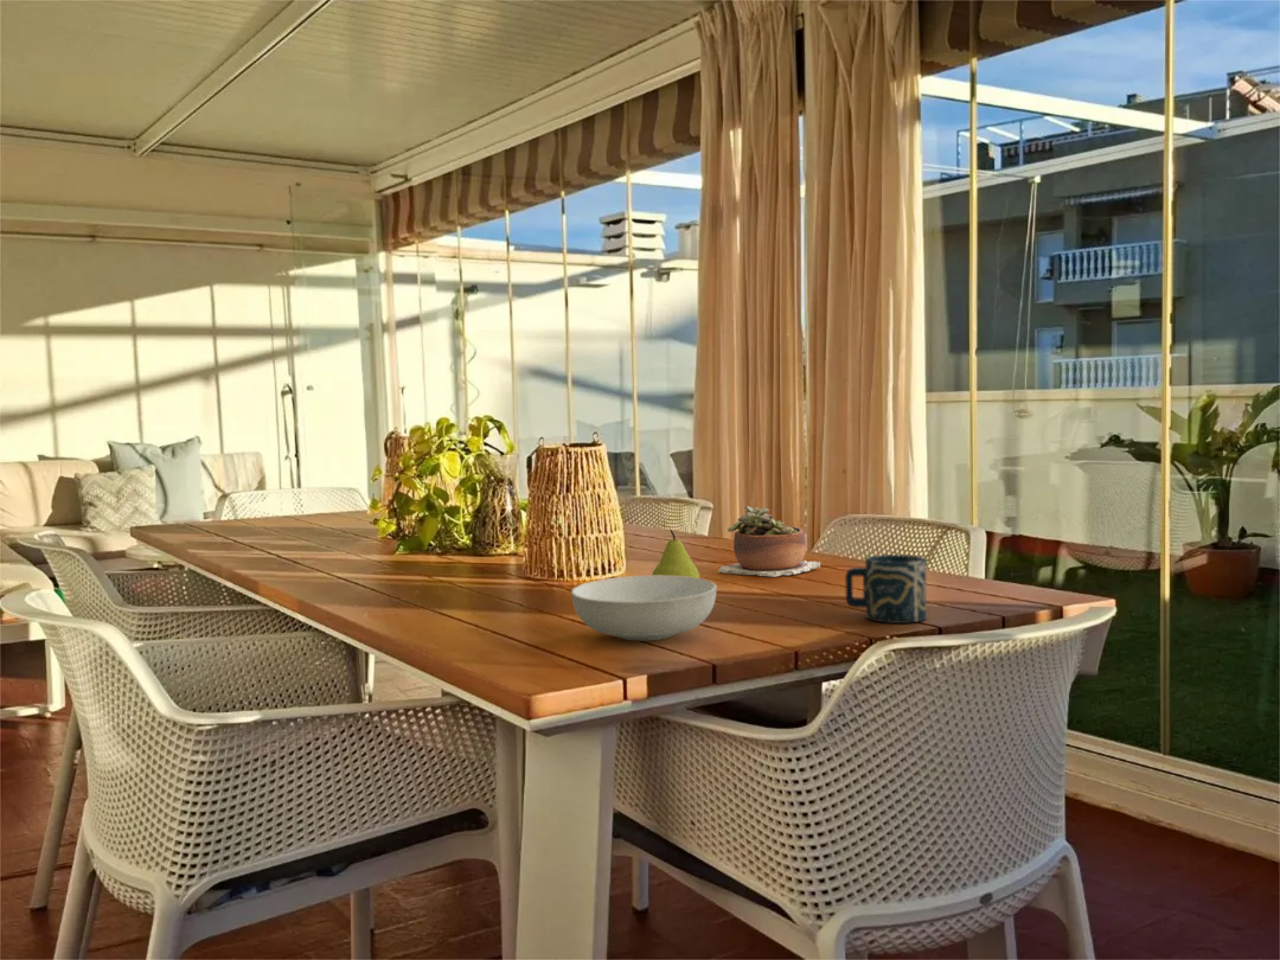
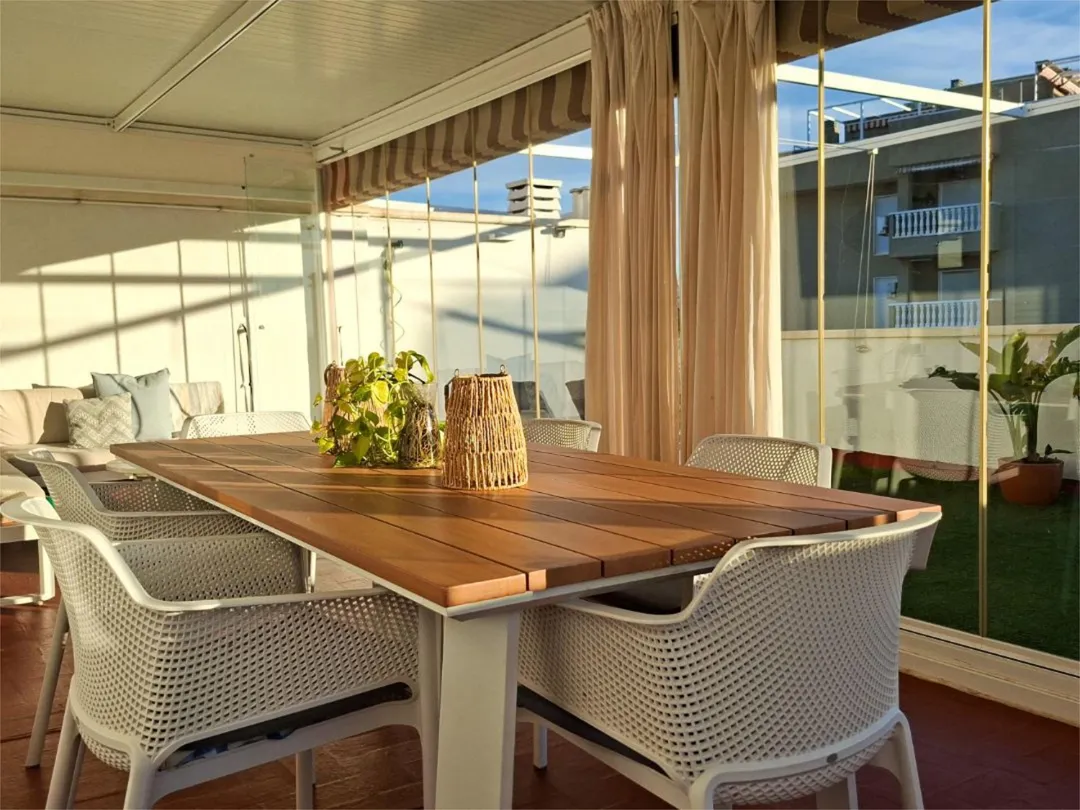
- cup [844,553,928,625]
- serving bowl [570,575,718,641]
- fruit [651,529,700,578]
- succulent plant [717,505,821,578]
